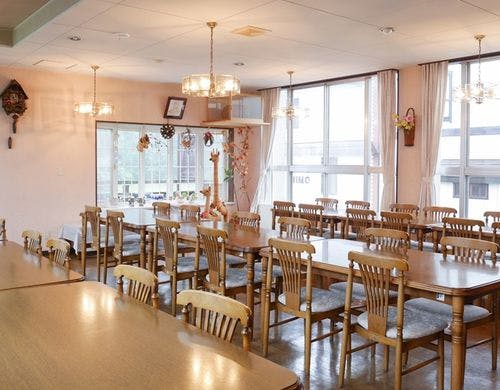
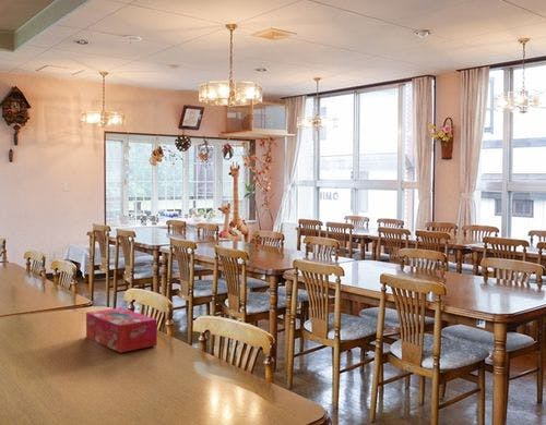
+ tissue box [85,306,158,353]
